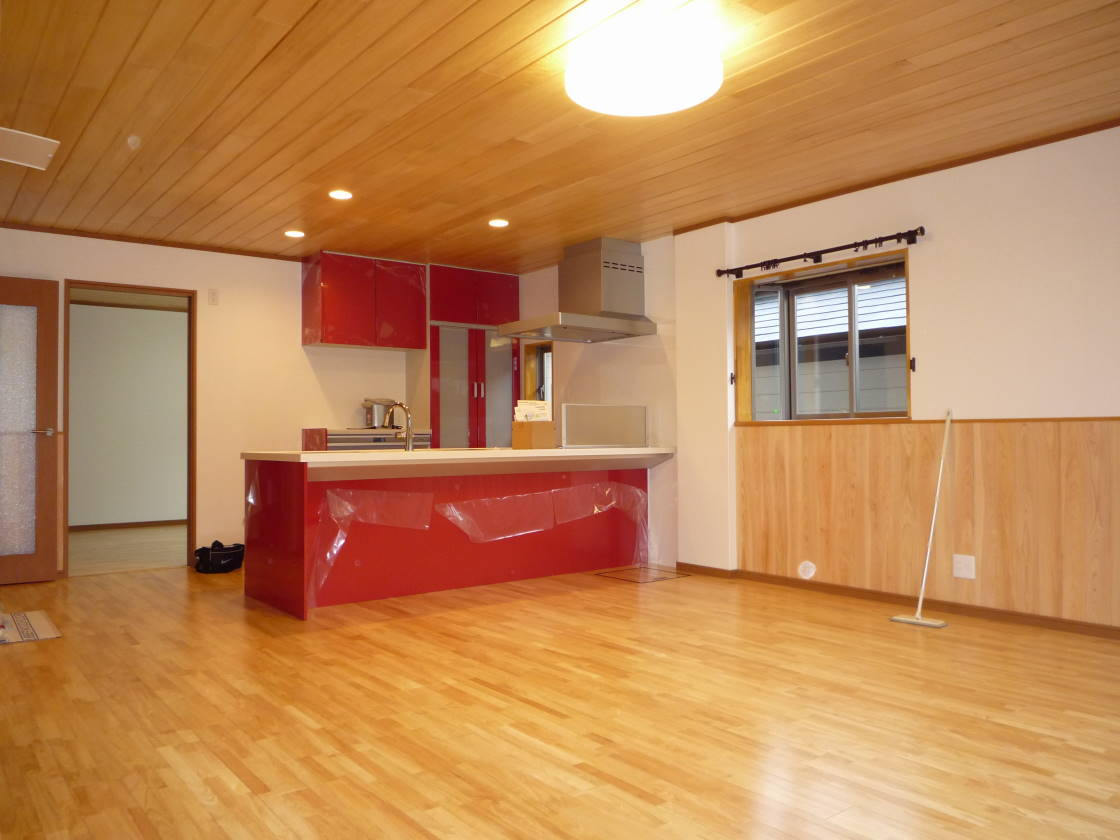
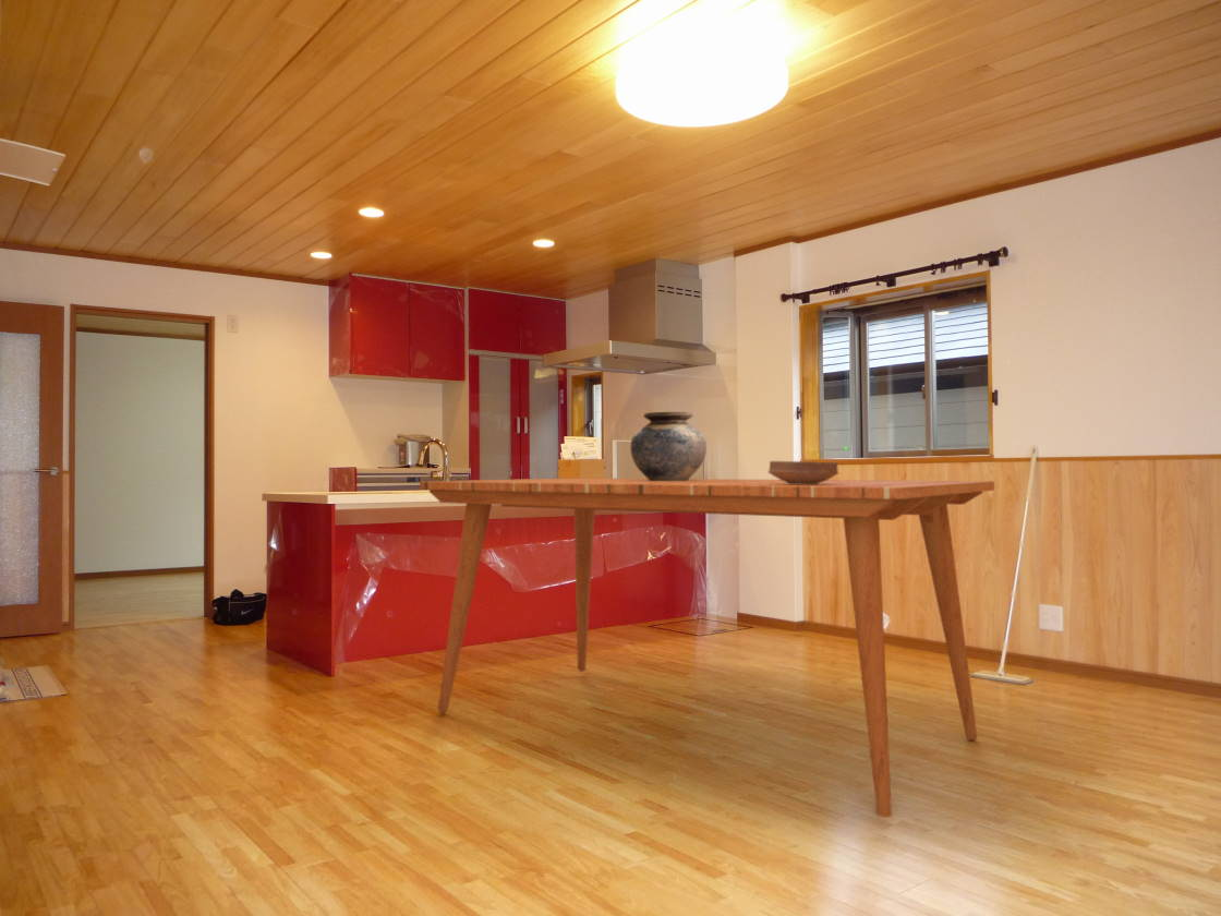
+ ceramic bowl [767,460,839,484]
+ vase [629,411,708,481]
+ dining table [419,477,995,818]
